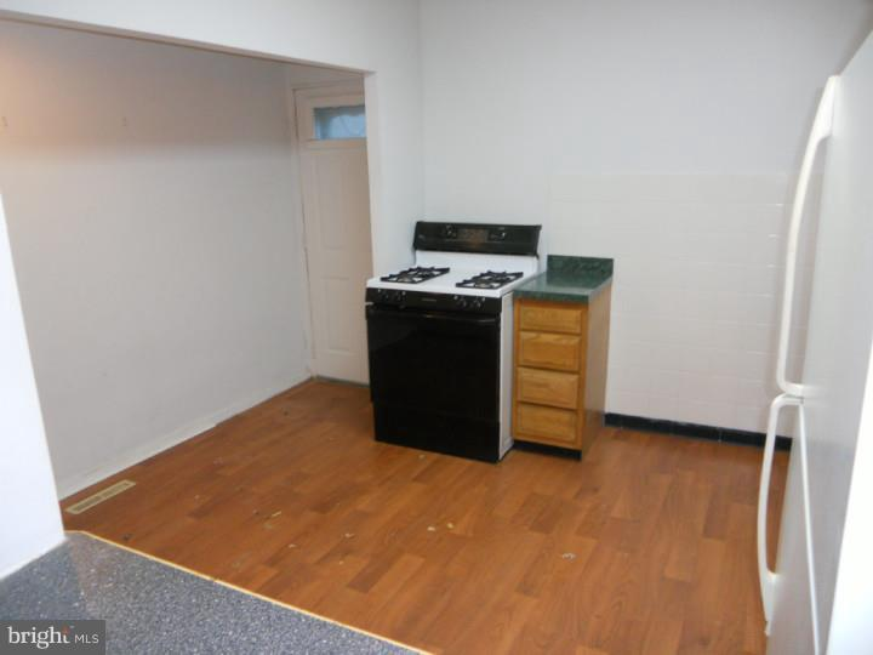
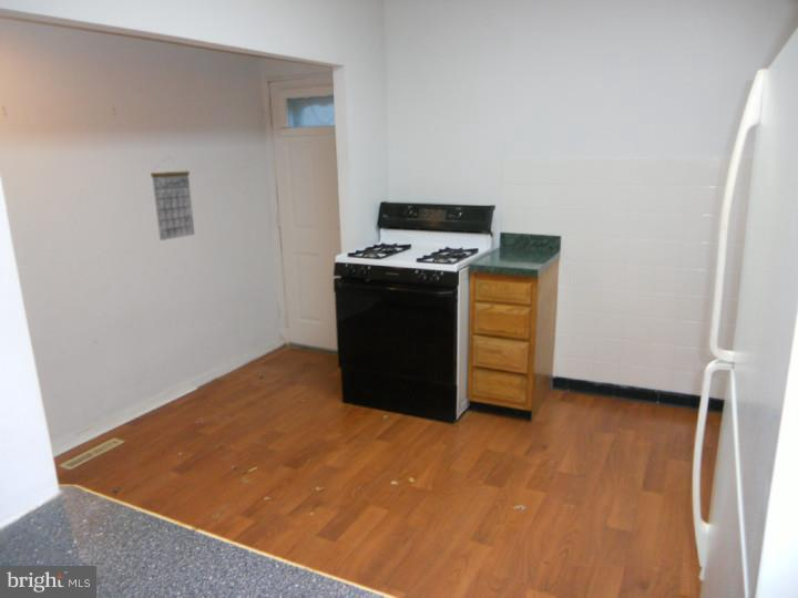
+ calendar [150,155,196,241]
